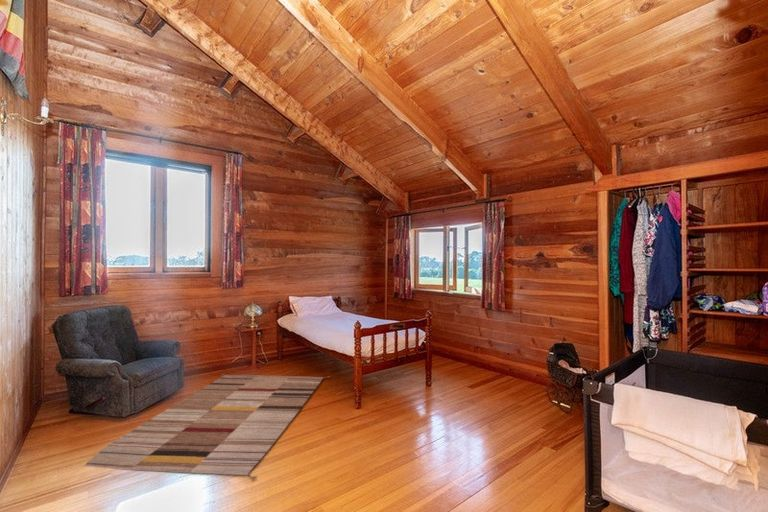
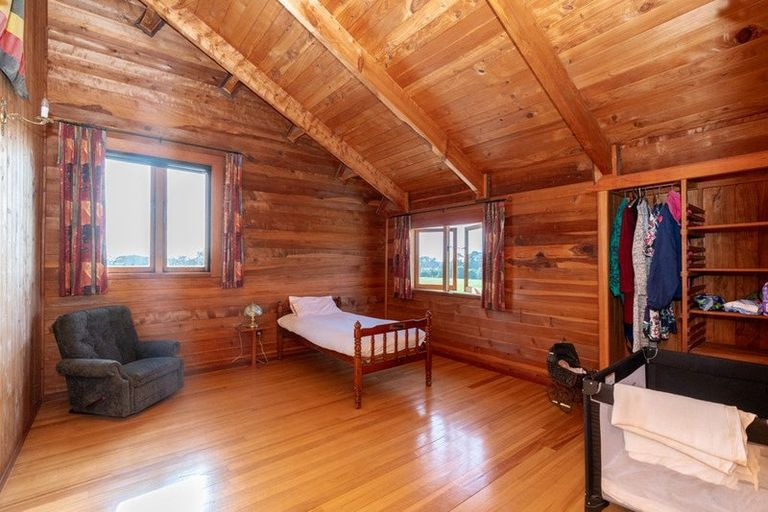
- rug [83,373,330,482]
